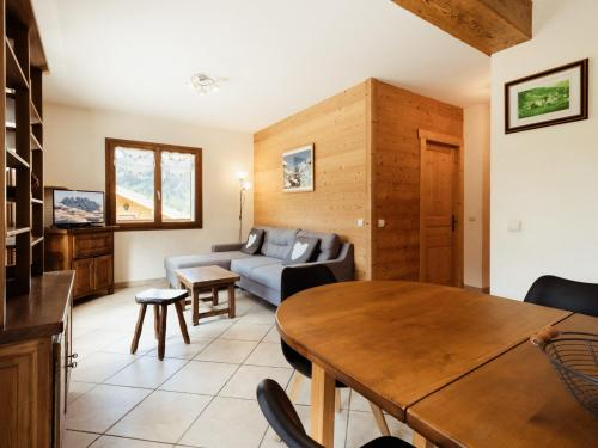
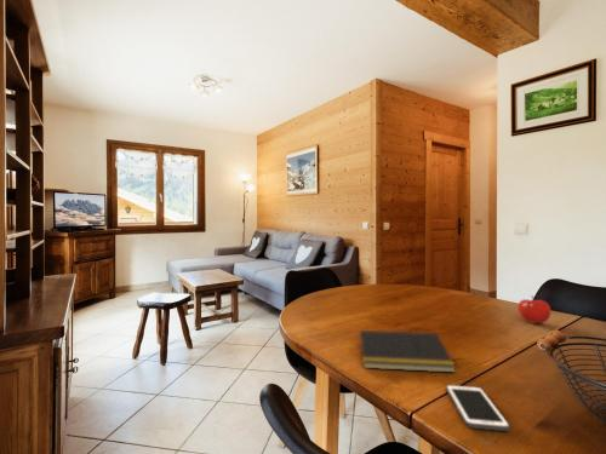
+ fruit [516,294,551,324]
+ cell phone [445,384,510,432]
+ notepad [356,329,457,374]
